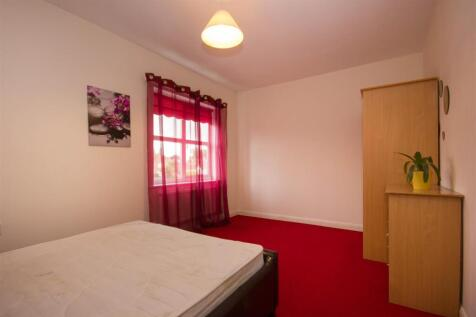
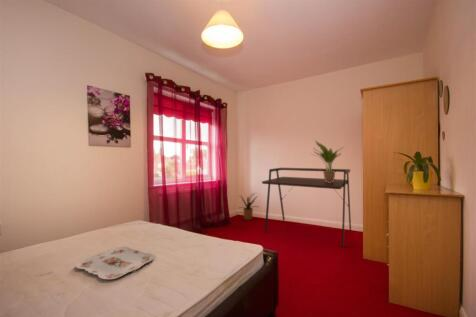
+ potted plant [309,140,345,183]
+ desk [261,167,352,248]
+ house plant [238,192,261,221]
+ serving tray [75,246,155,280]
